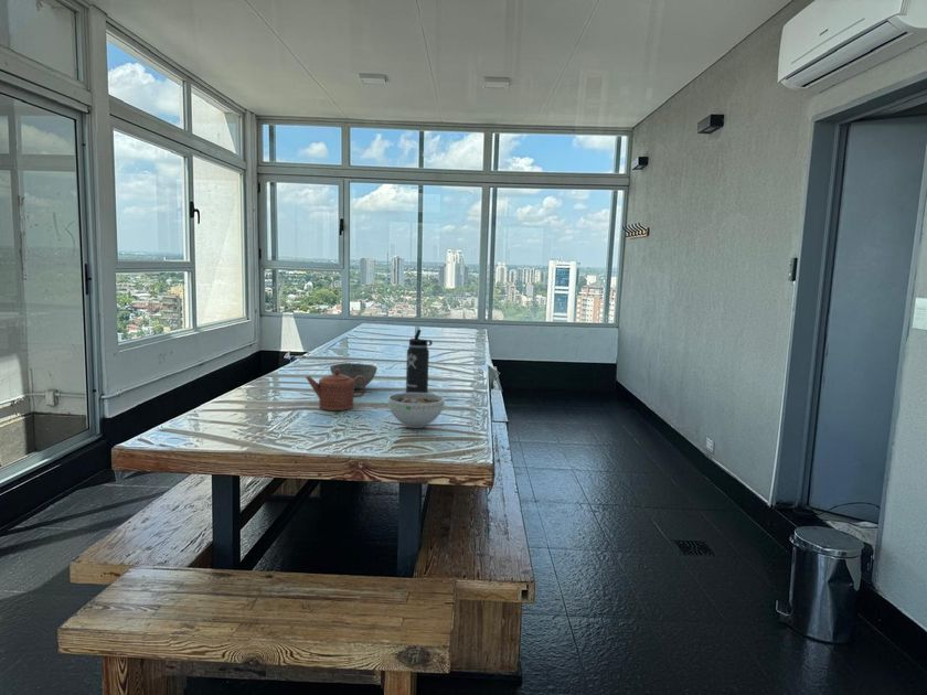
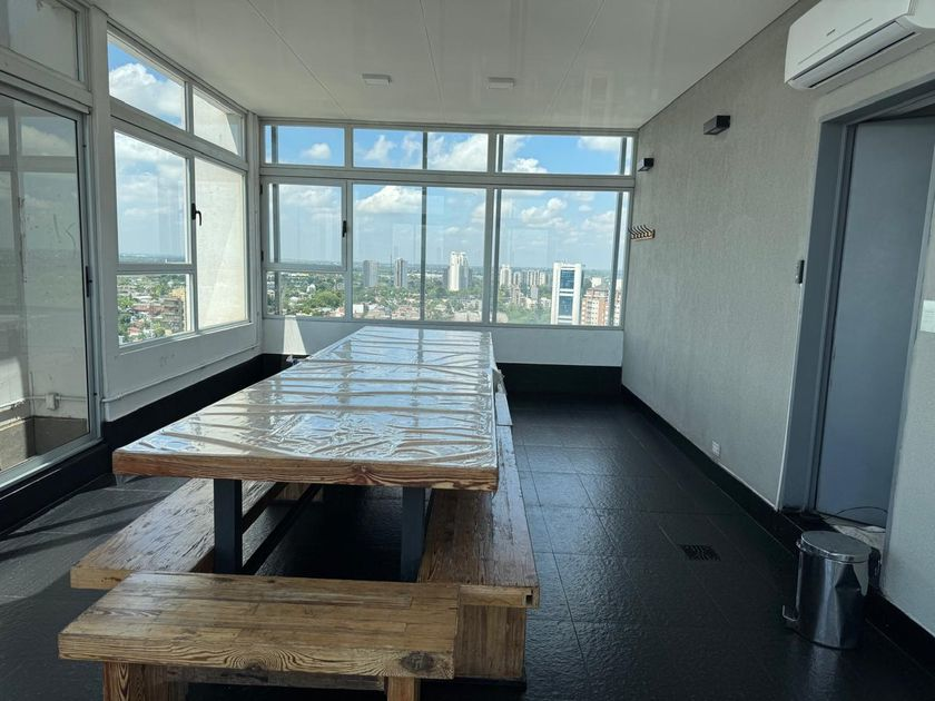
- bowl [329,362,379,389]
- teapot [305,368,366,411]
- bowl [386,392,446,429]
- thermos bottle [405,329,434,394]
